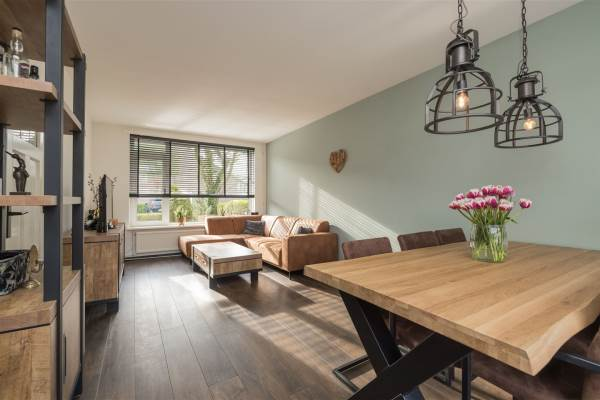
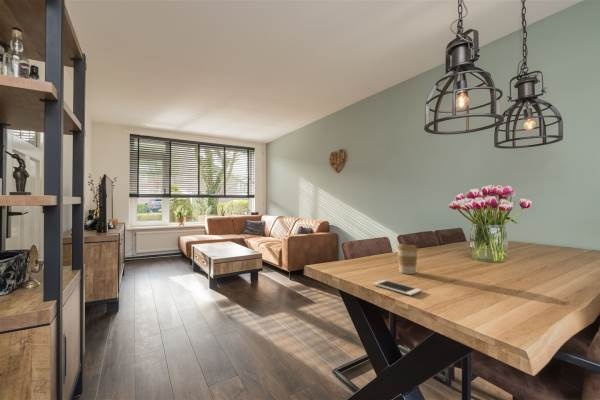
+ coffee cup [396,243,419,275]
+ cell phone [372,279,423,297]
